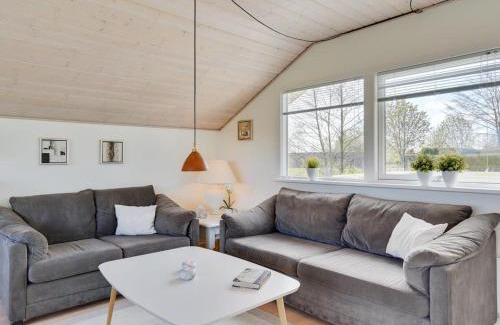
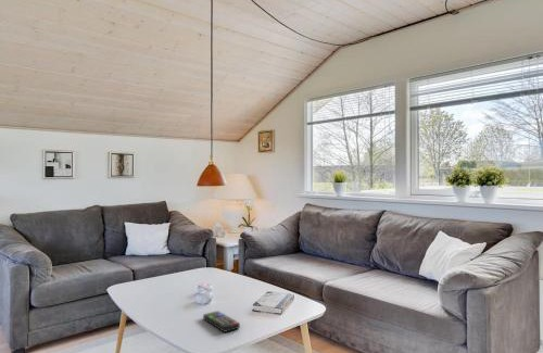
+ remote control [202,311,241,333]
